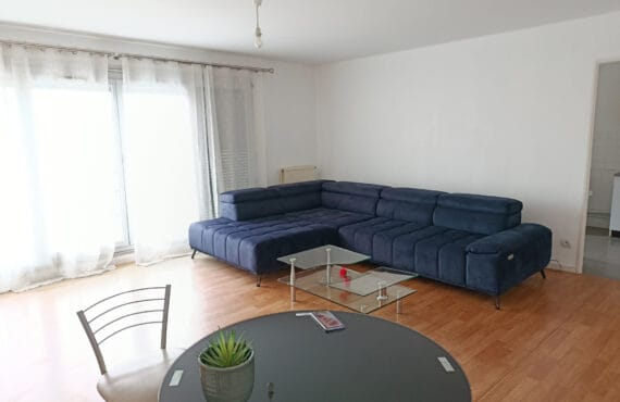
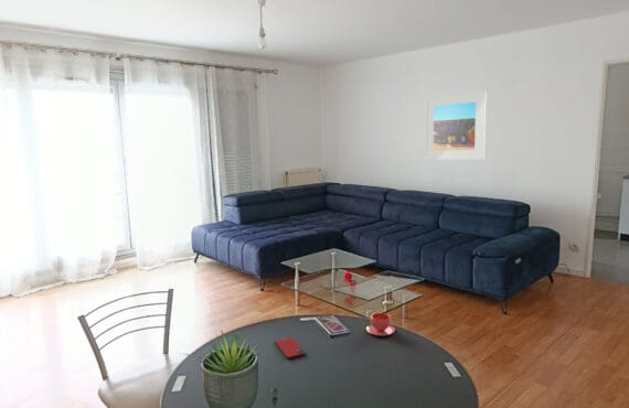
+ smartphone [274,336,307,359]
+ teacup [365,312,396,336]
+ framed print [424,89,488,160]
